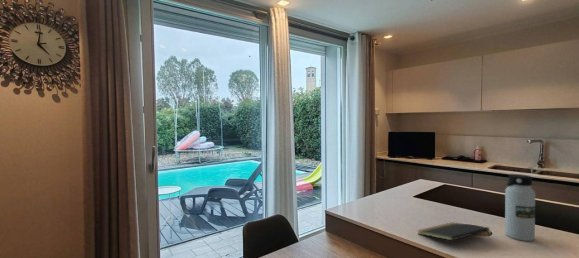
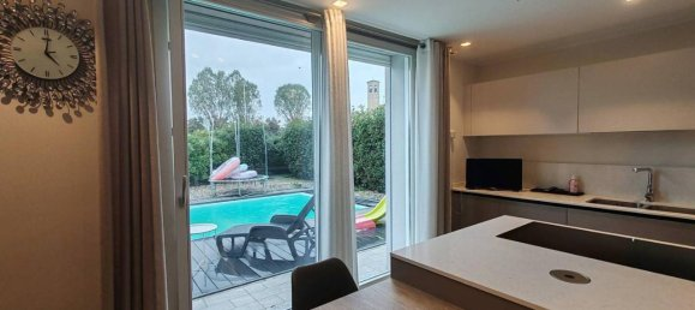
- notepad [416,221,491,242]
- water bottle [504,173,536,242]
